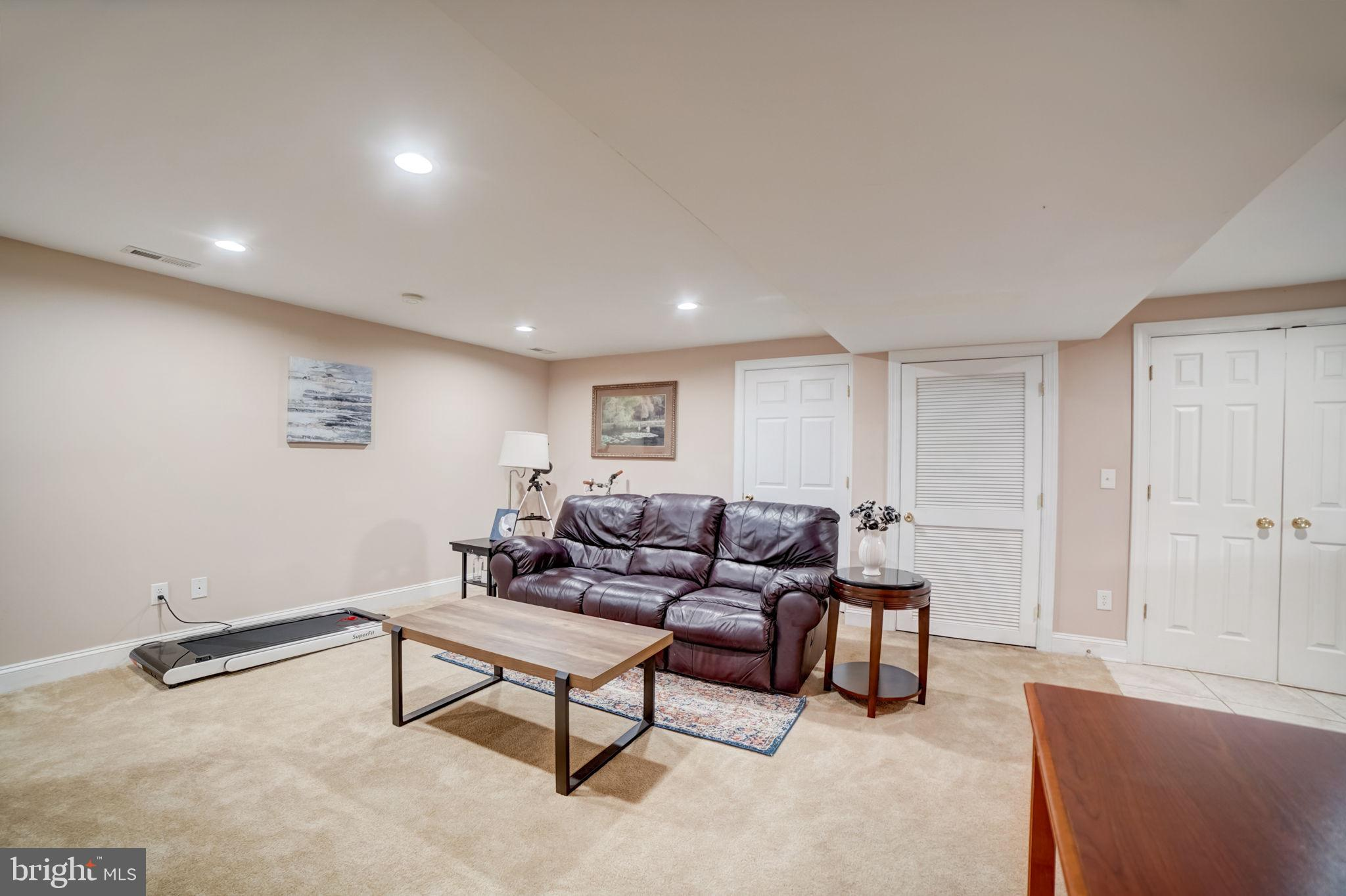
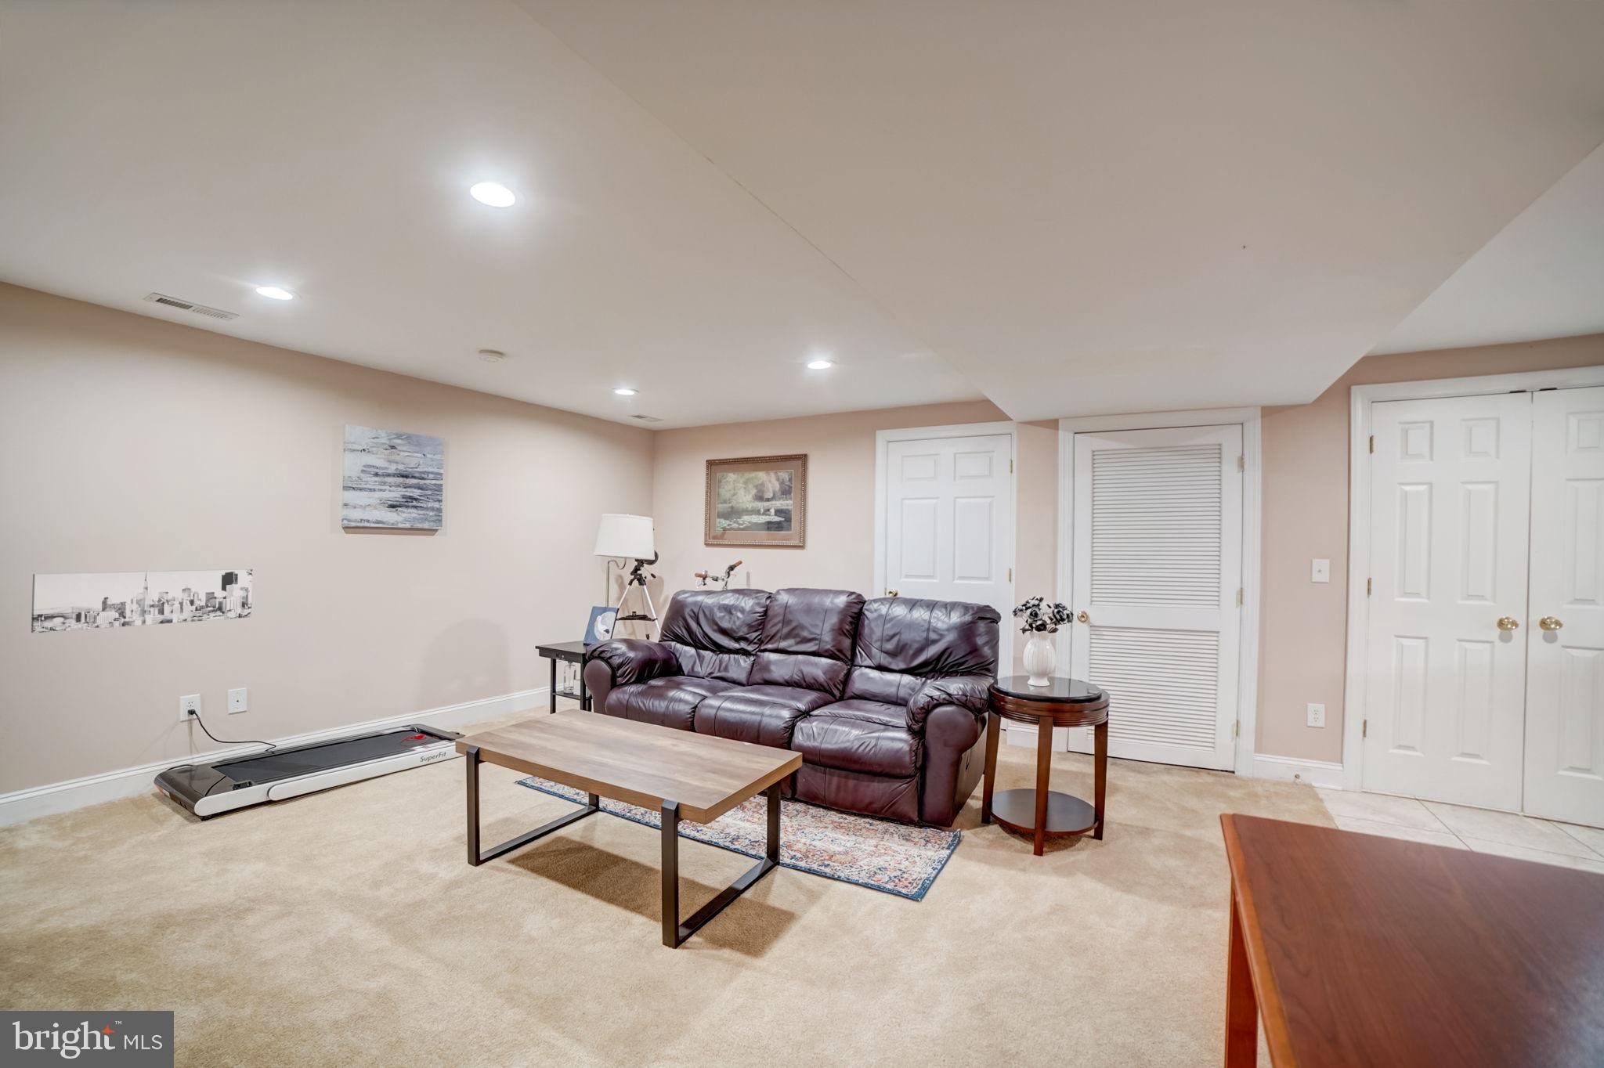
+ wall art [31,569,253,634]
